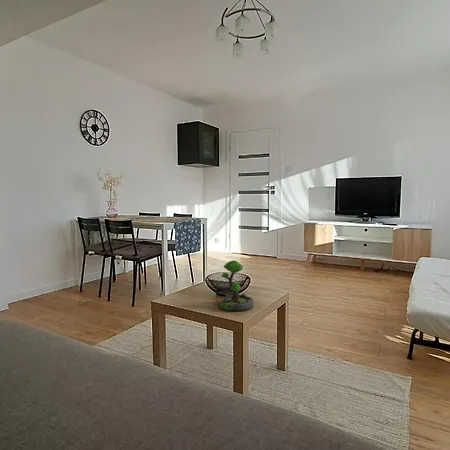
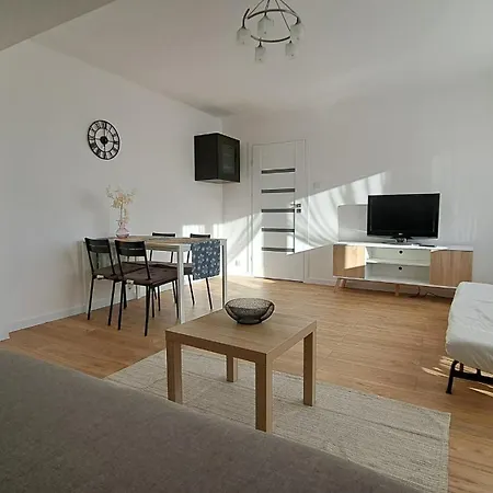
- plant [218,260,254,312]
